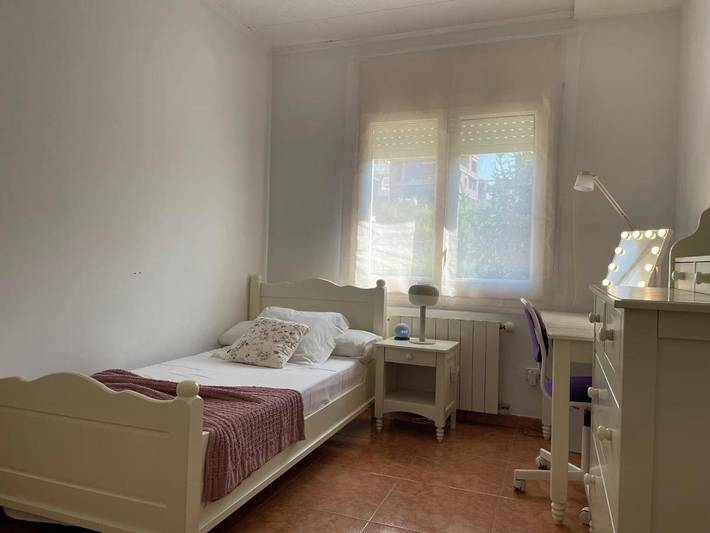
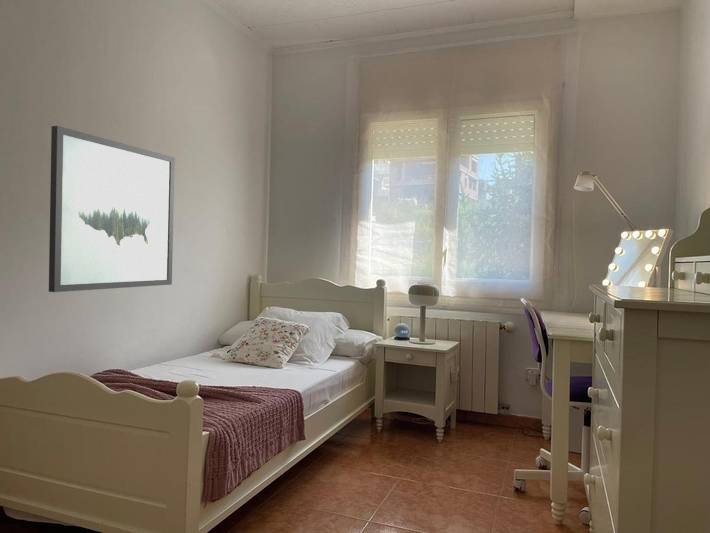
+ wall art [48,125,176,293]
